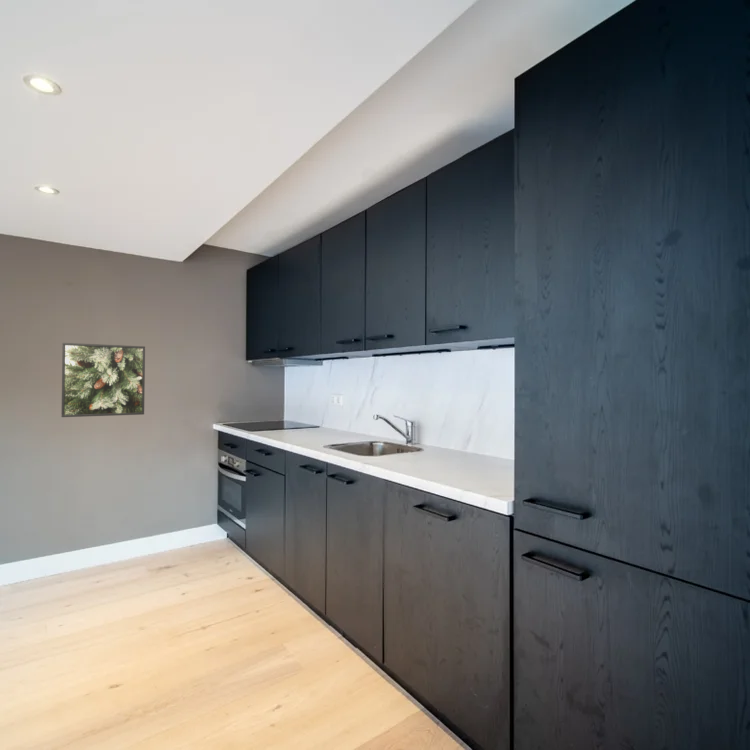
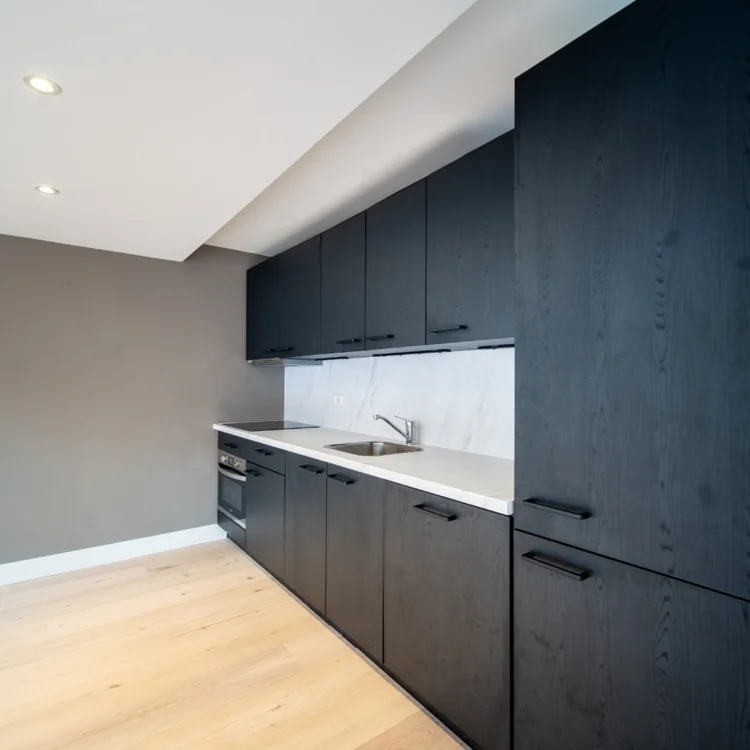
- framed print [60,342,146,418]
